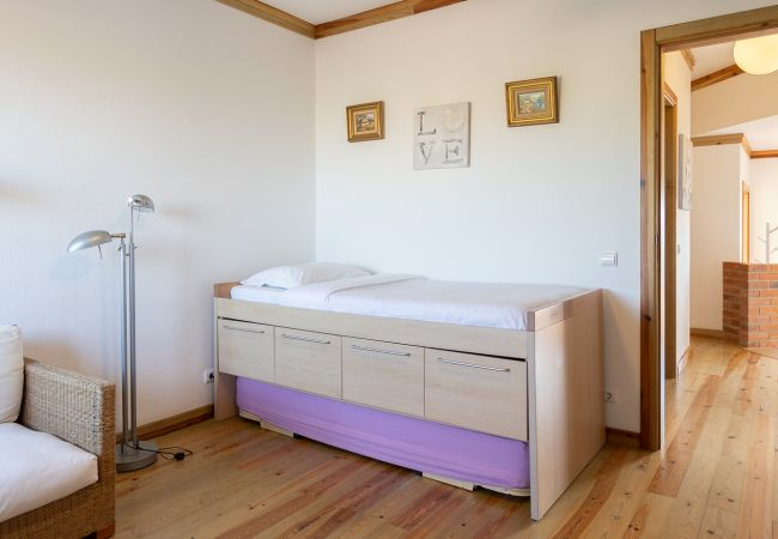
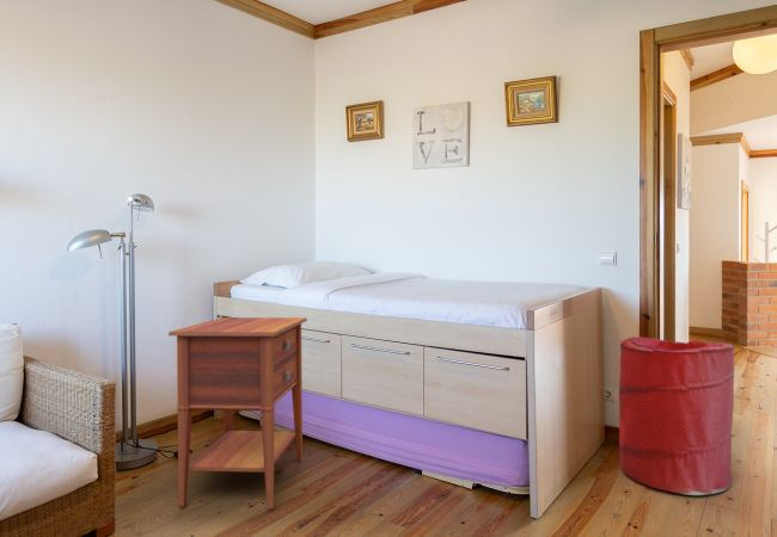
+ nightstand [167,316,308,510]
+ laundry hamper [618,335,735,496]
